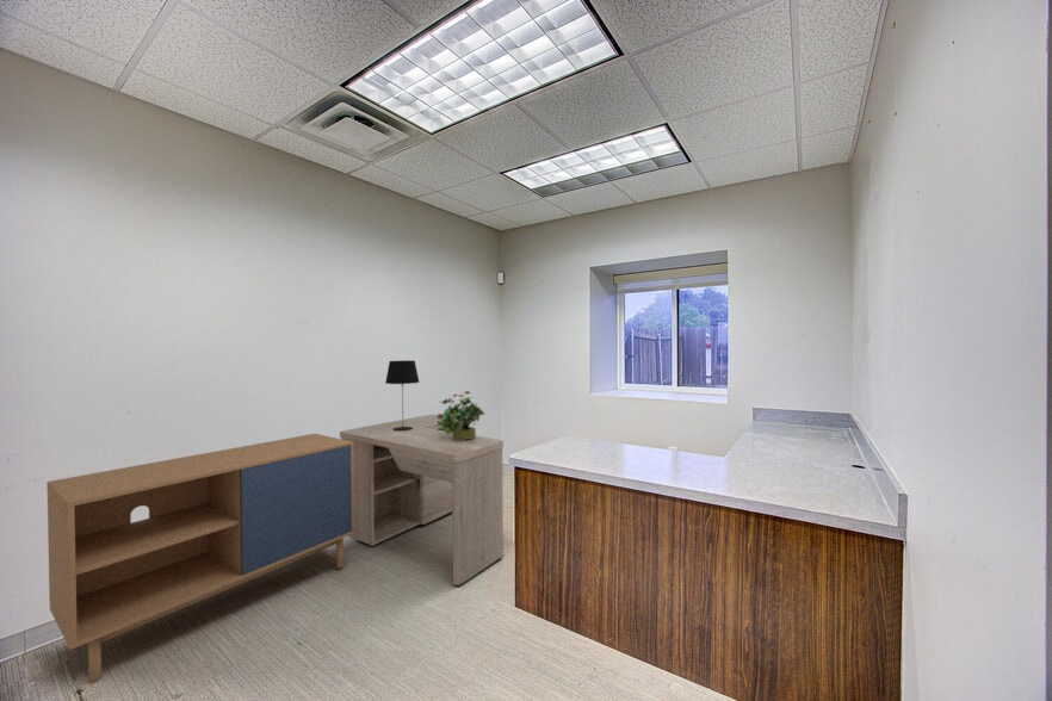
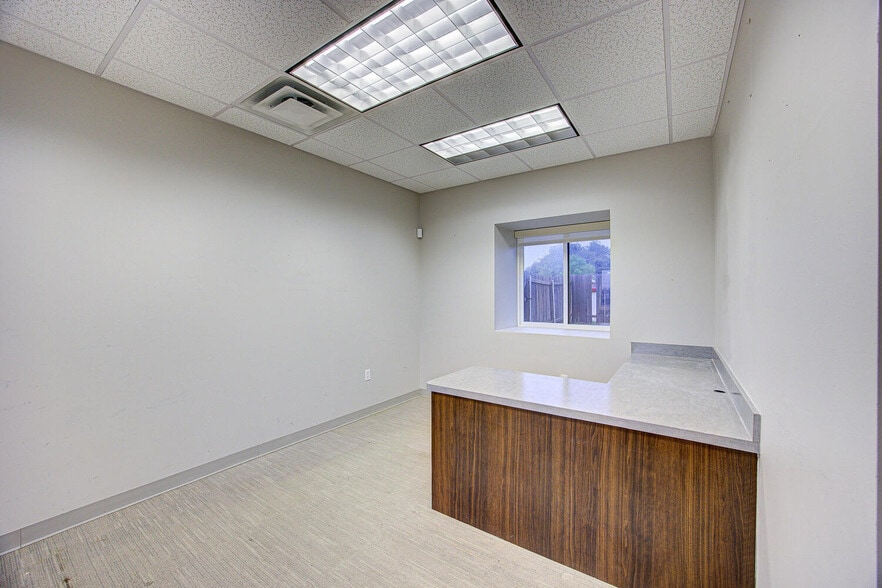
- desk [339,414,505,588]
- storage cabinet [45,433,354,684]
- potted plant [437,390,487,440]
- table lamp [384,359,421,430]
